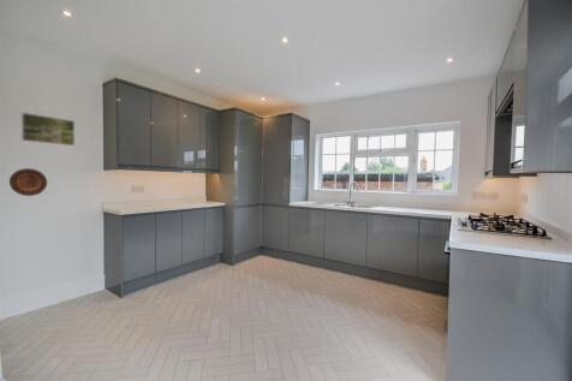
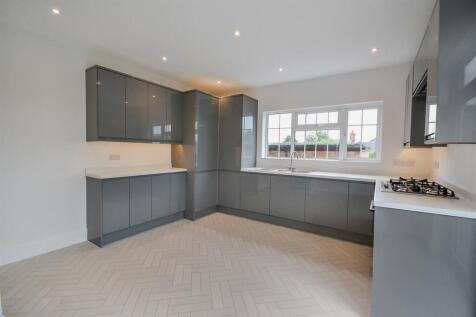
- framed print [20,111,76,147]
- decorative plate [8,167,48,197]
